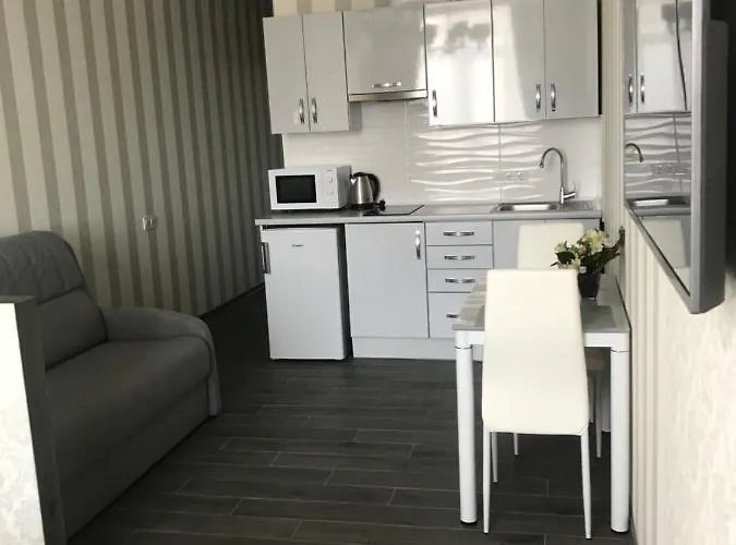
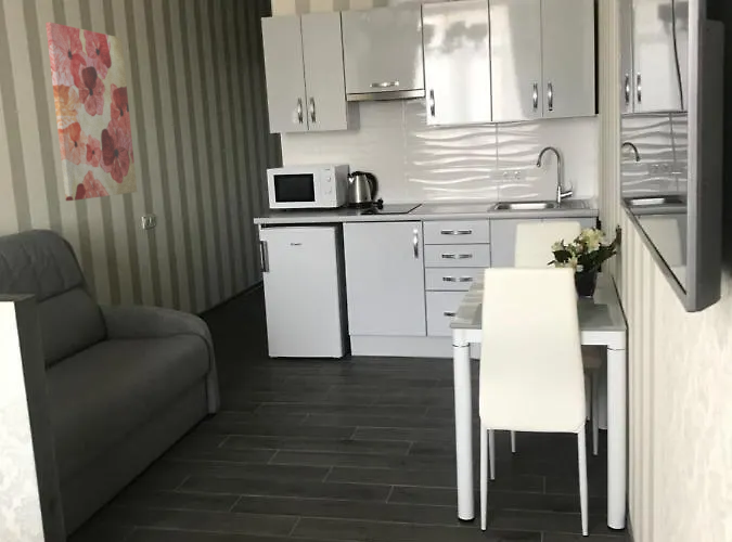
+ wall art [44,22,138,202]
